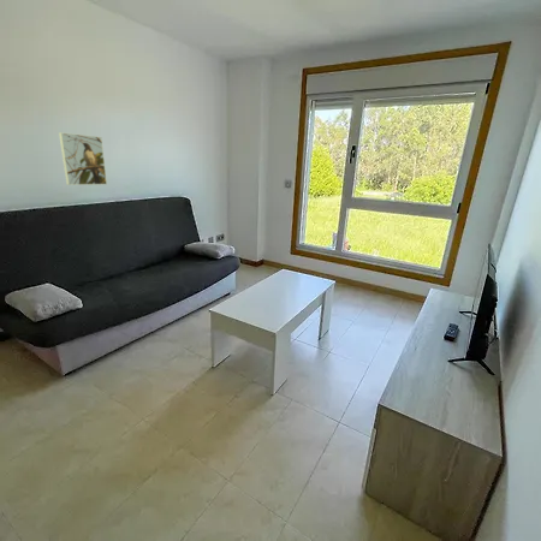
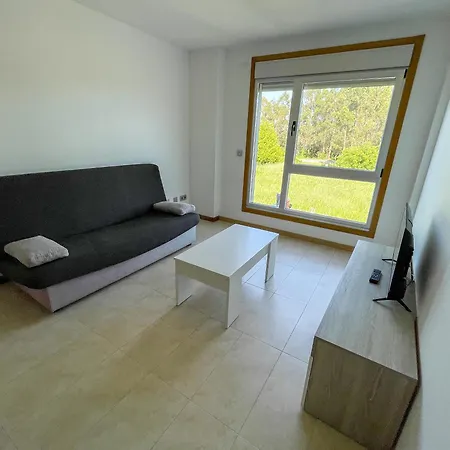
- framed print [58,131,108,186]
